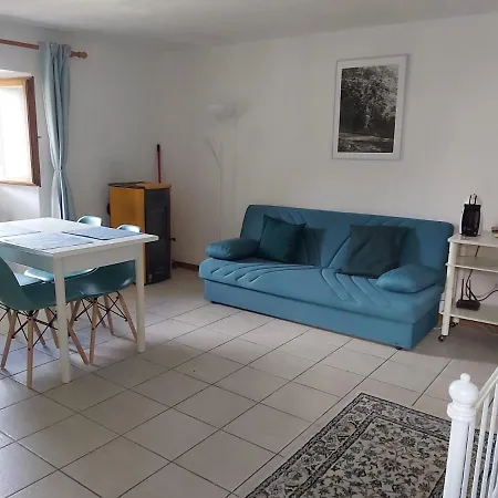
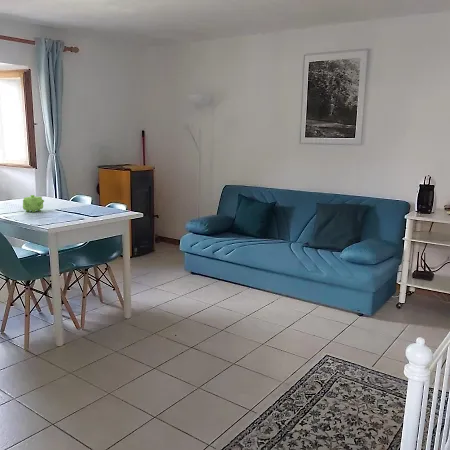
+ teapot [22,194,45,213]
